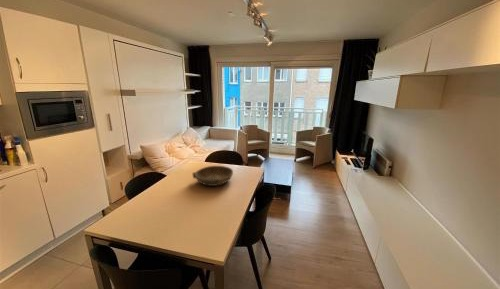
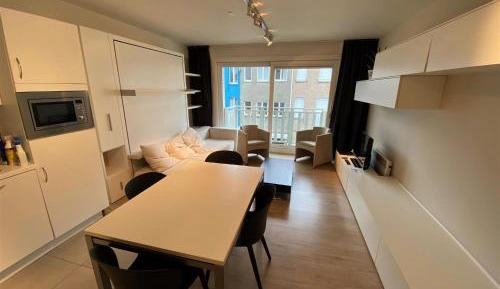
- bowl [192,165,234,187]
